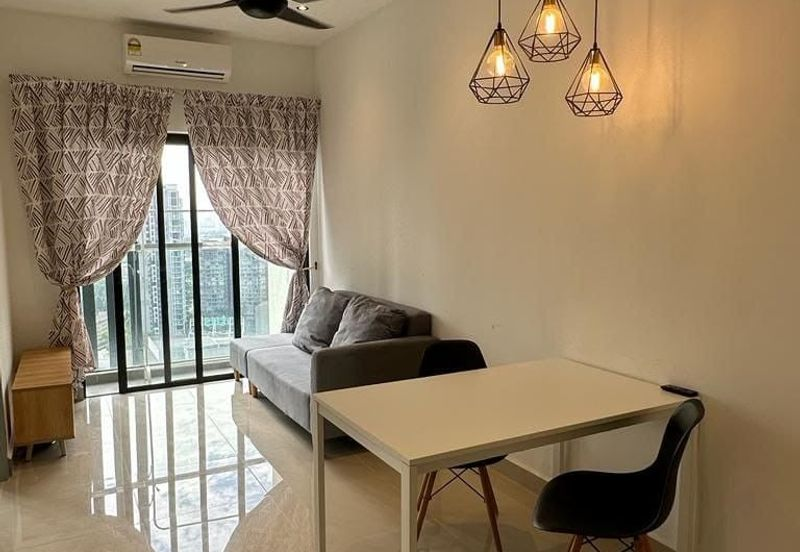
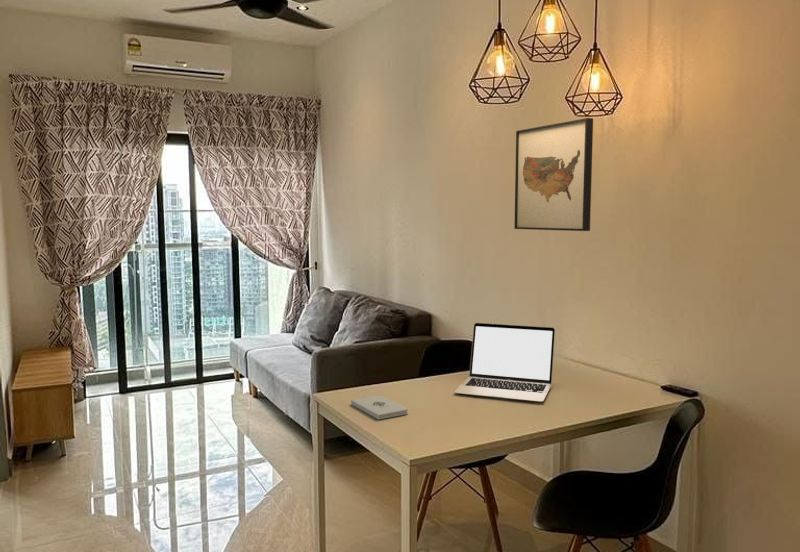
+ wall art [513,117,594,232]
+ laptop [454,322,556,403]
+ notepad [350,395,409,421]
